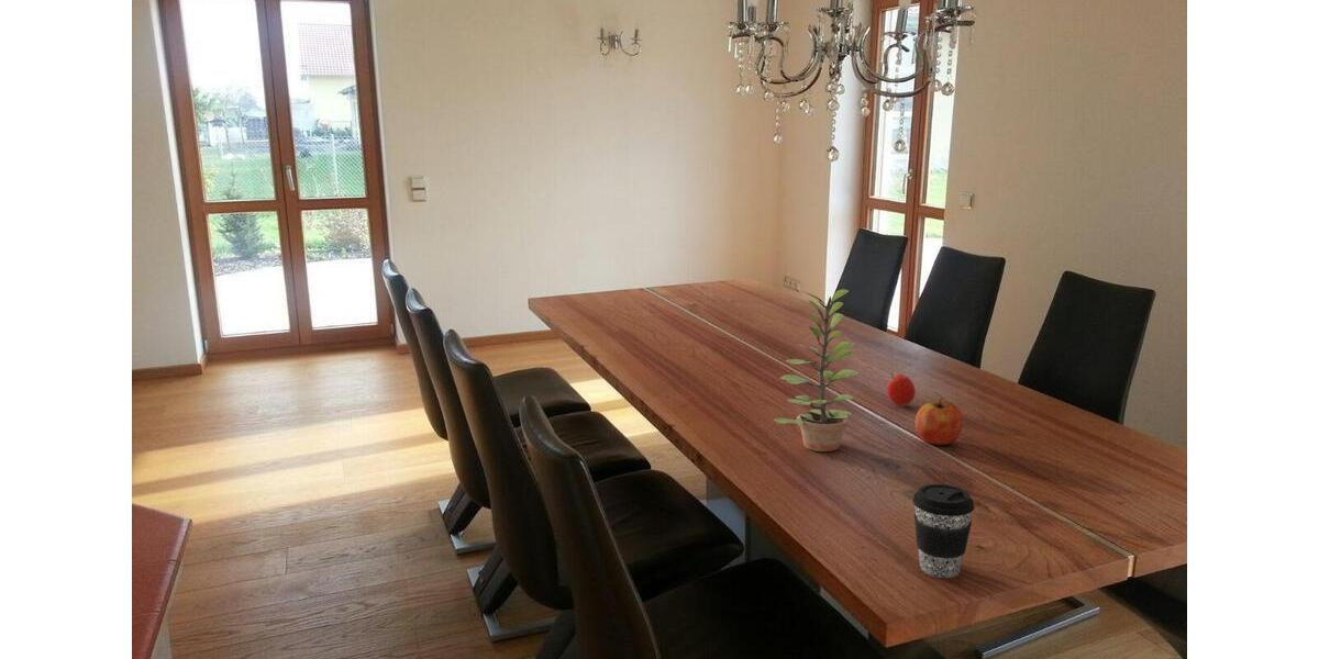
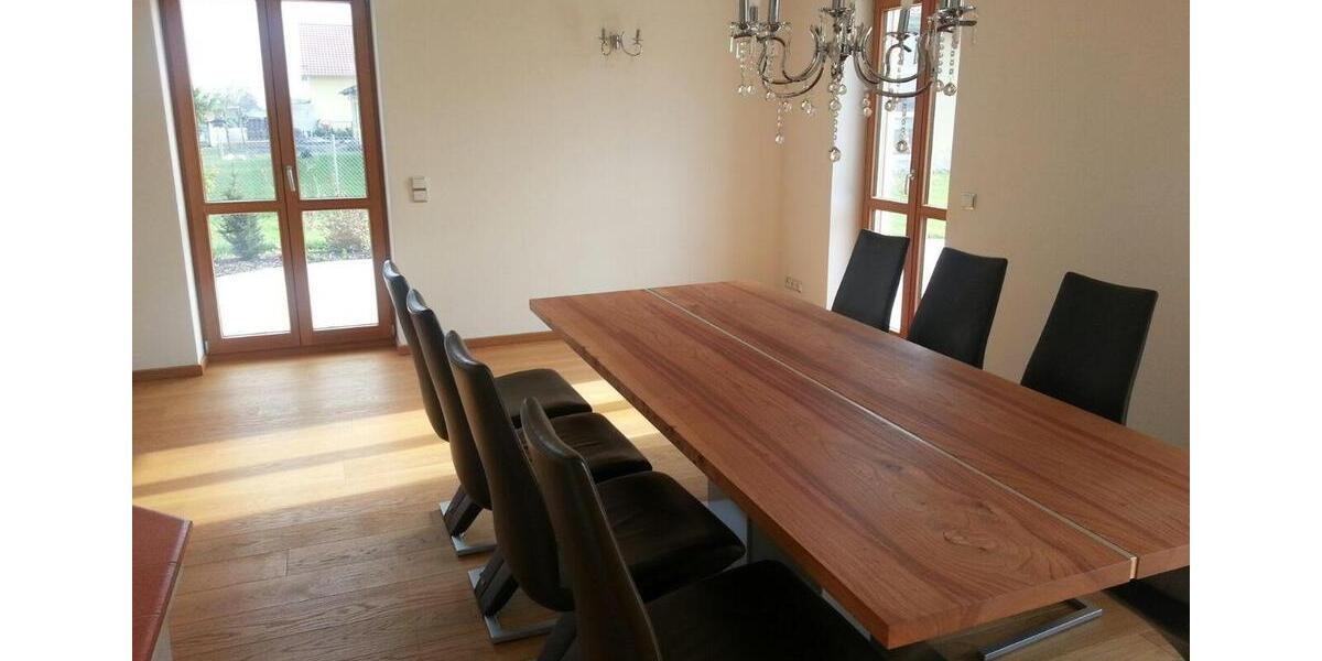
- plant [773,288,860,453]
- coffee cup [911,483,975,579]
- fruit [886,371,917,407]
- fruit [915,396,964,446]
